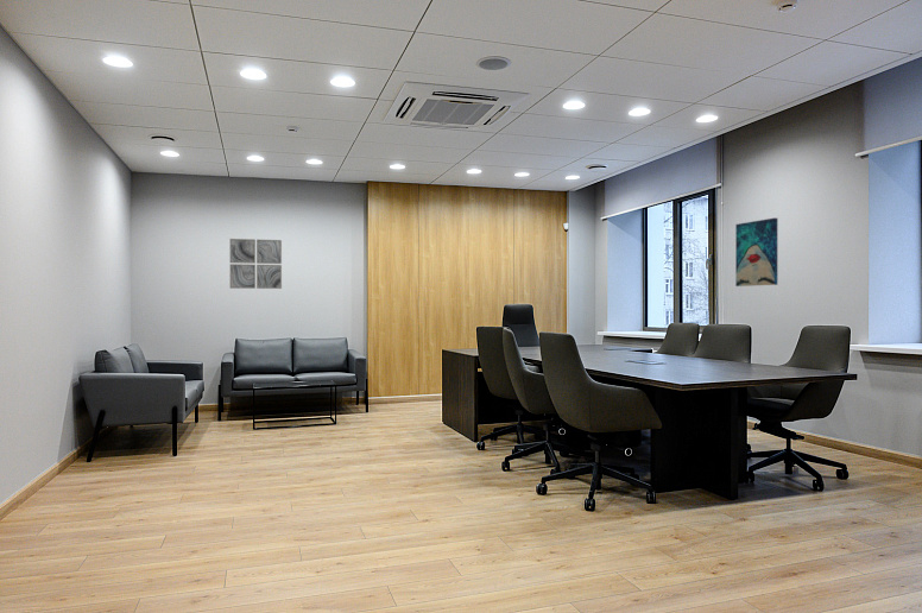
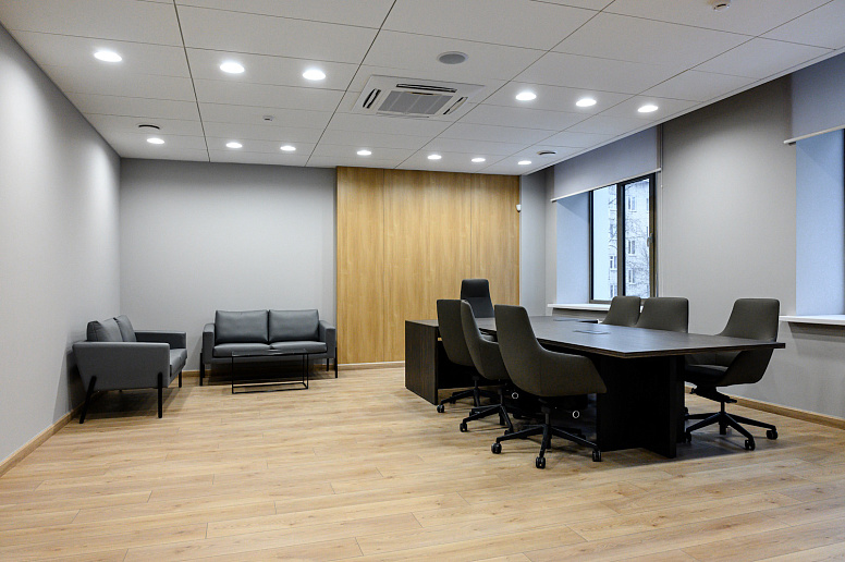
- wall art [229,238,283,290]
- wall art [734,216,778,287]
